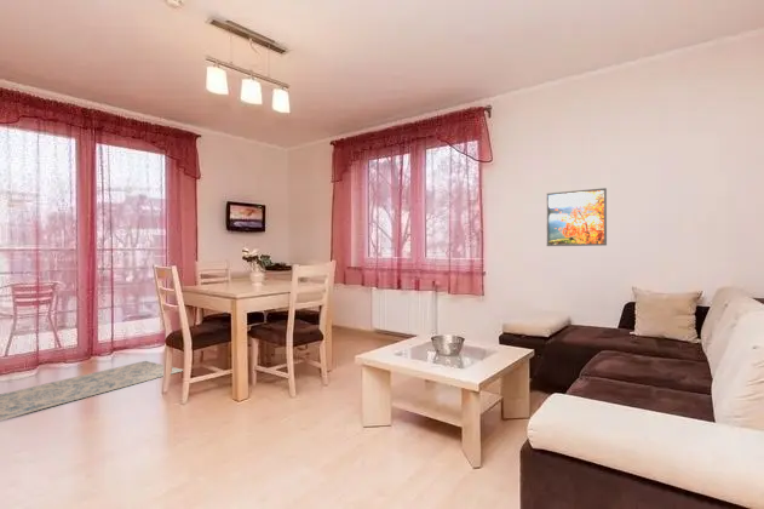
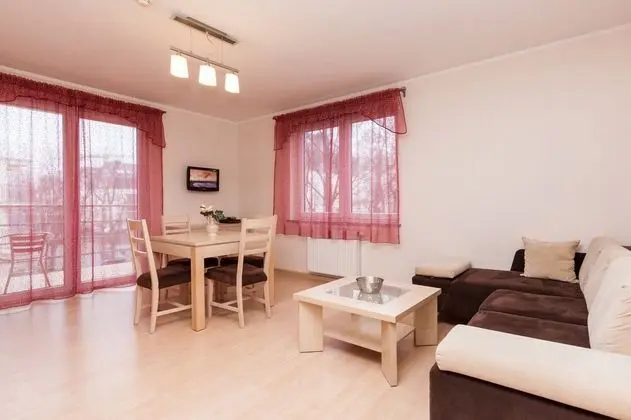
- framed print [545,187,608,247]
- rug [0,360,184,422]
